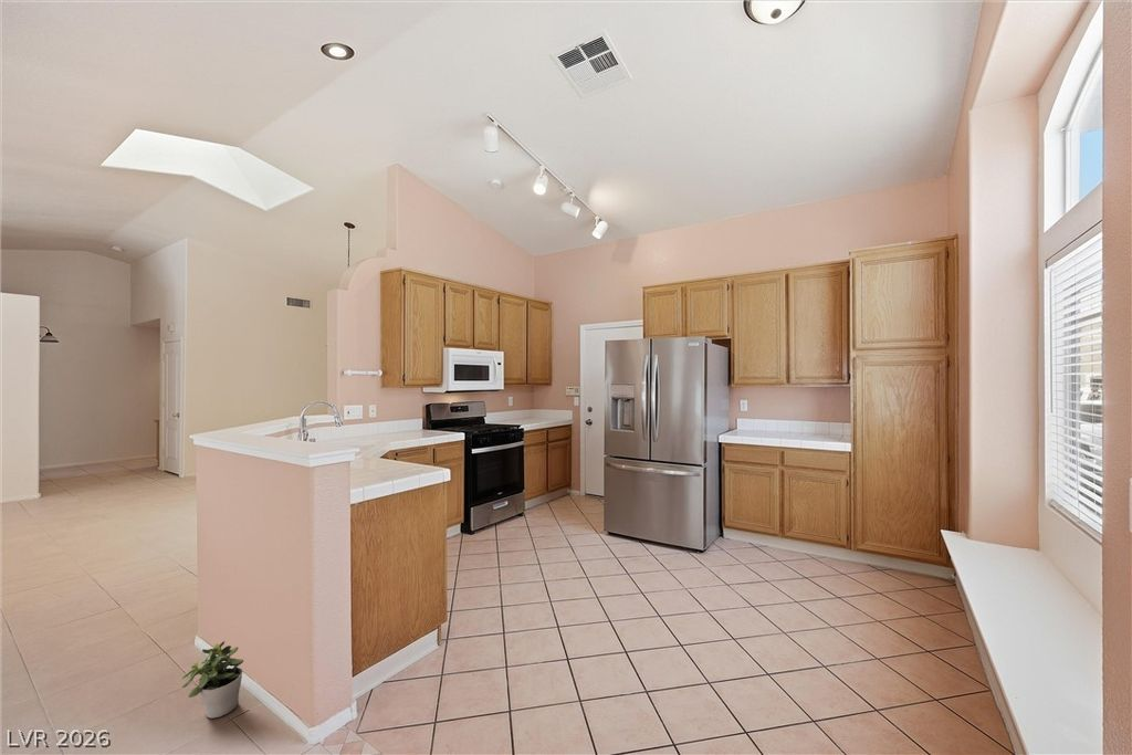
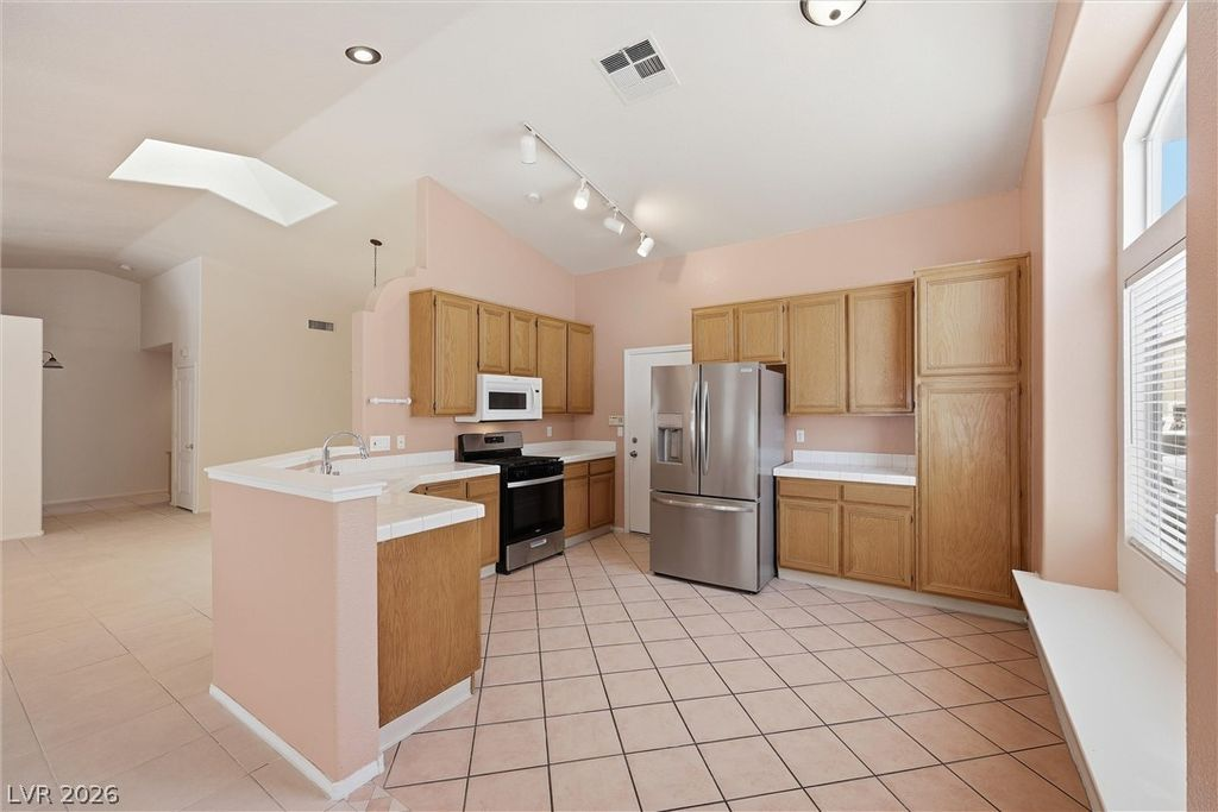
- potted plant [180,640,244,720]
